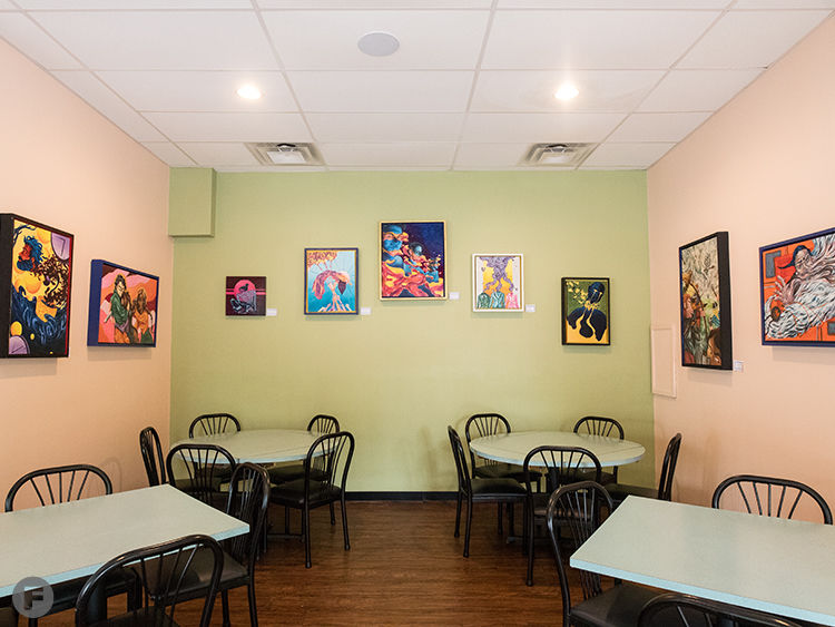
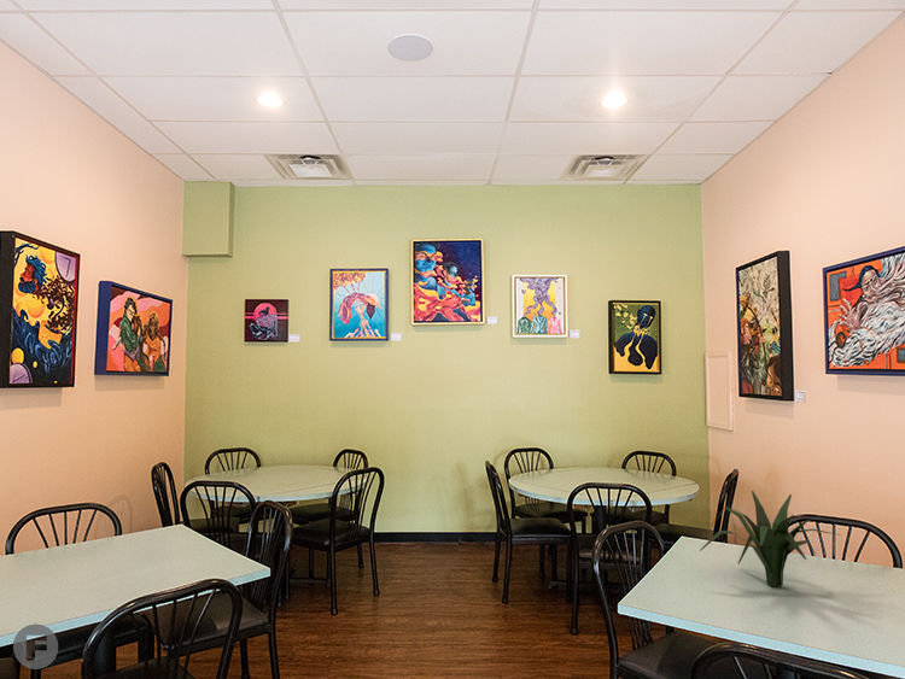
+ plant [699,490,841,587]
